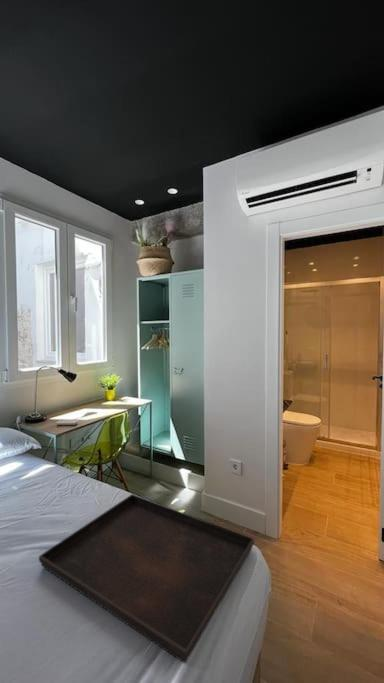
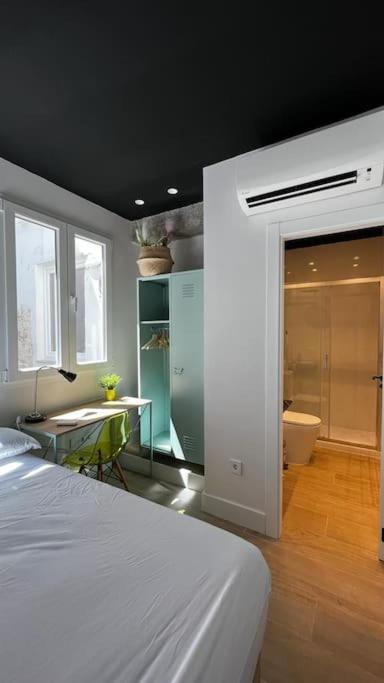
- serving tray [38,493,255,664]
